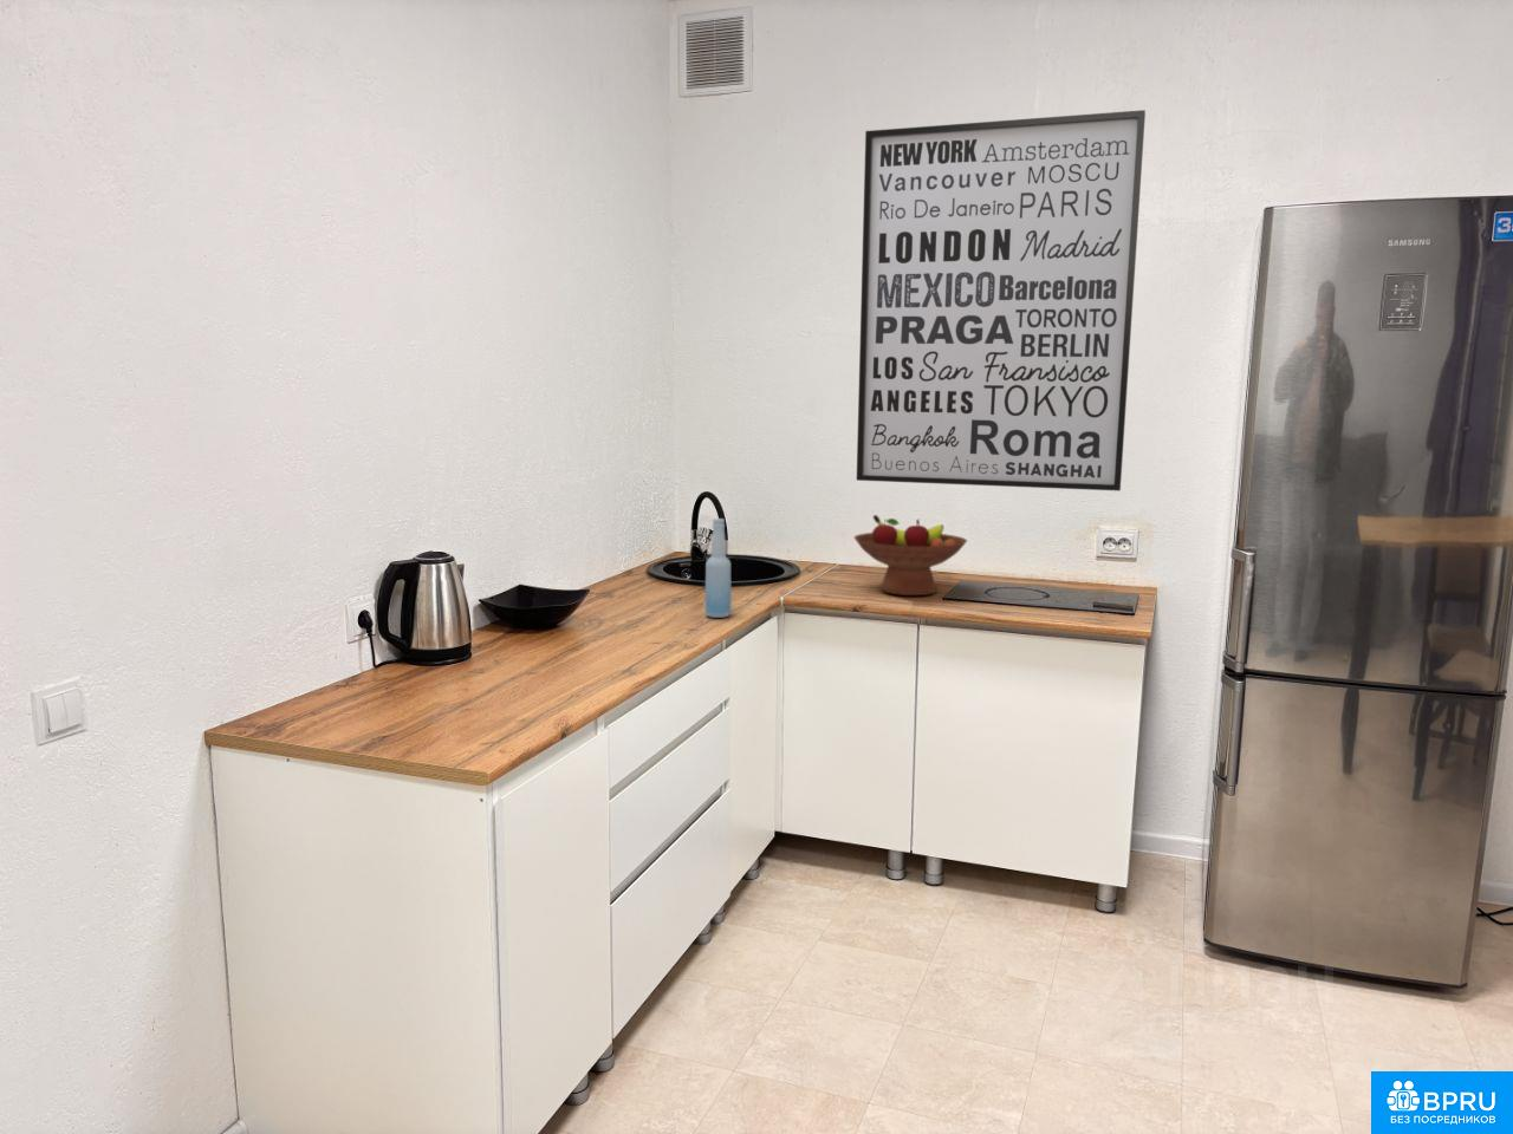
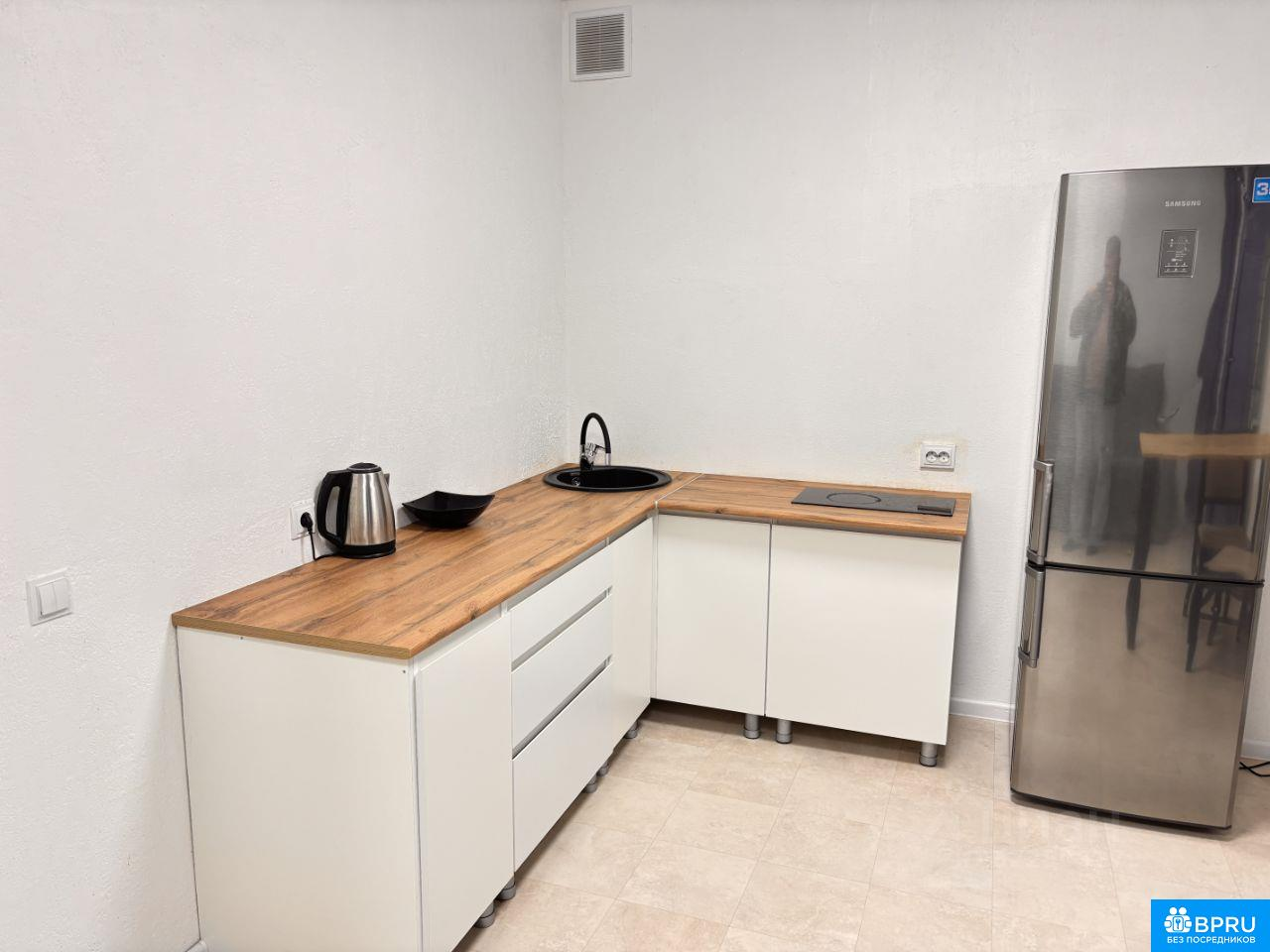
- wall art [855,108,1146,492]
- fruit bowl [853,513,969,597]
- bottle [704,517,733,619]
